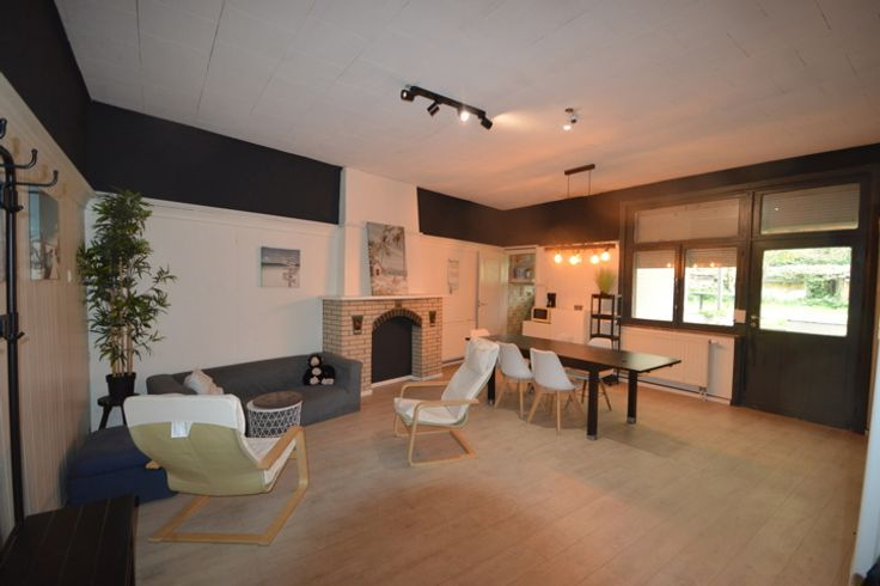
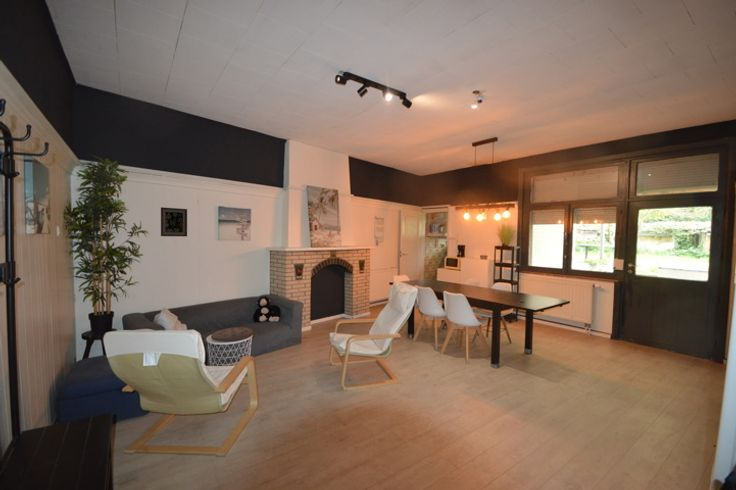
+ wall art [160,206,188,237]
